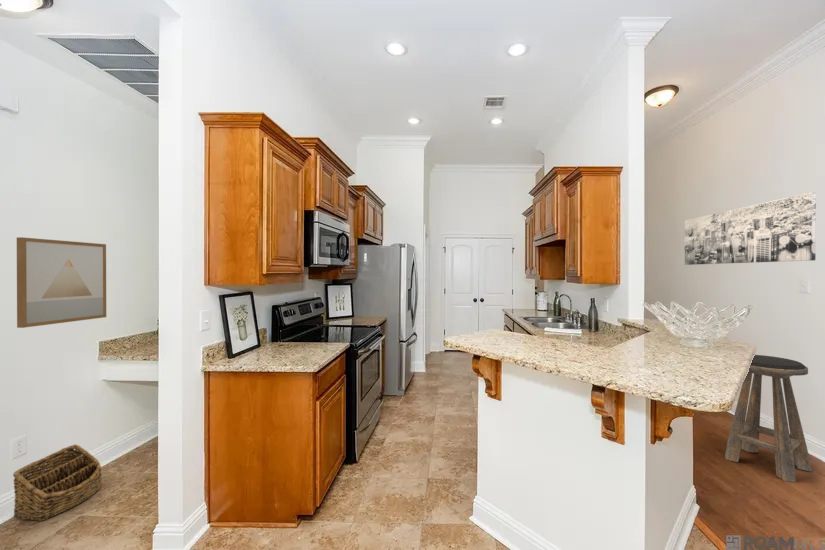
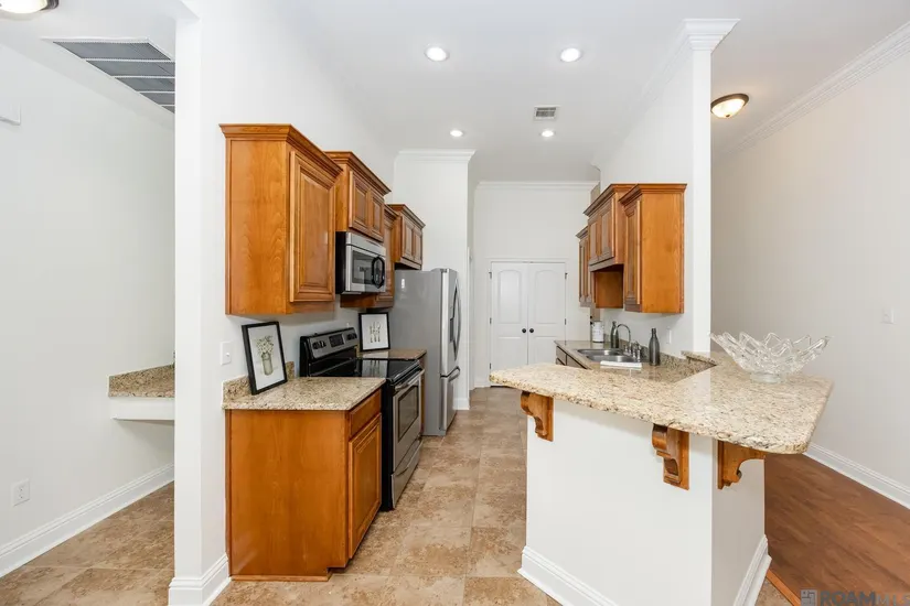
- stool [724,354,812,483]
- wall art [683,191,817,266]
- basket [12,444,103,522]
- wall art [16,236,107,329]
